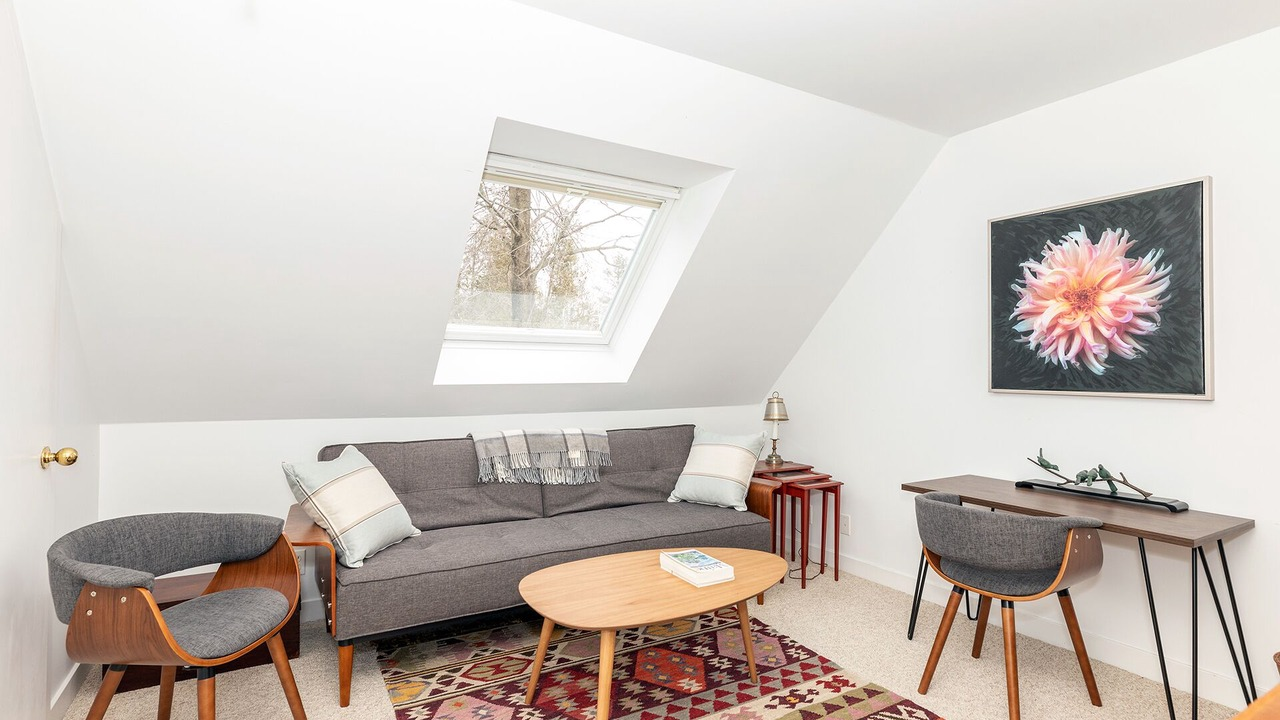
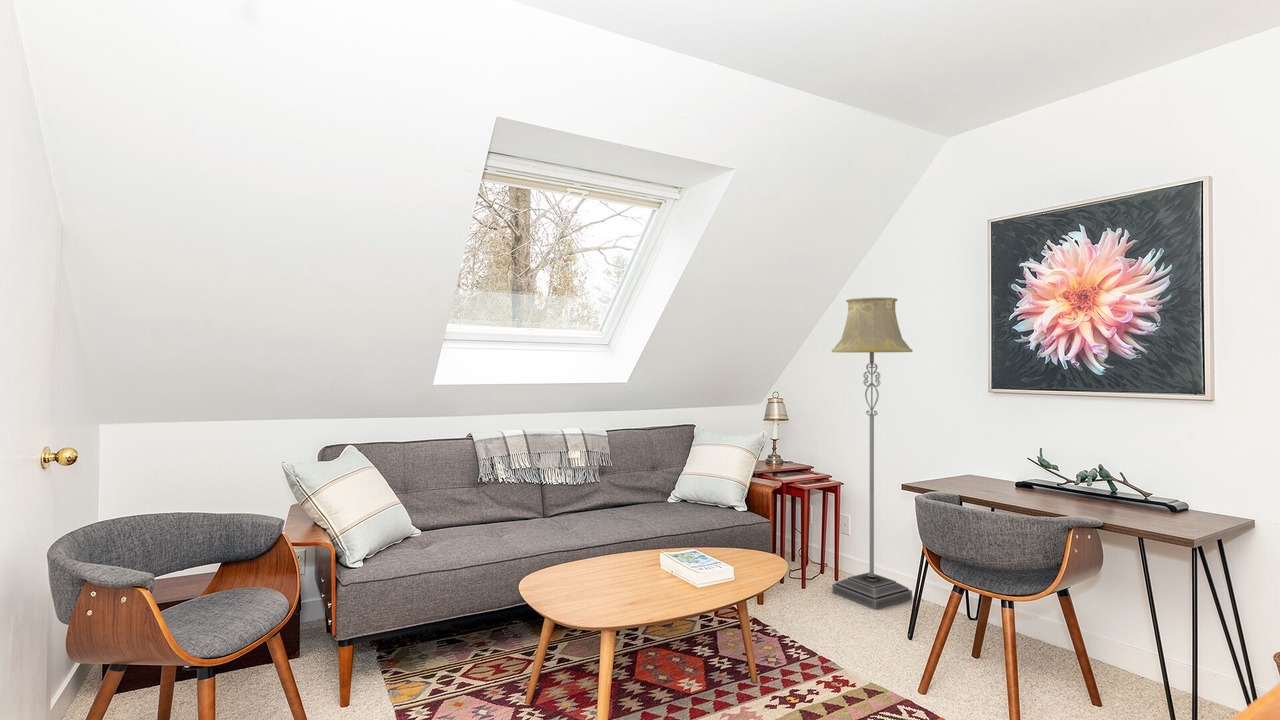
+ floor lamp [831,296,913,611]
